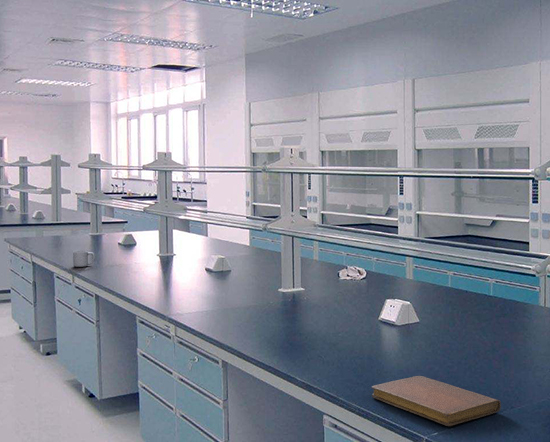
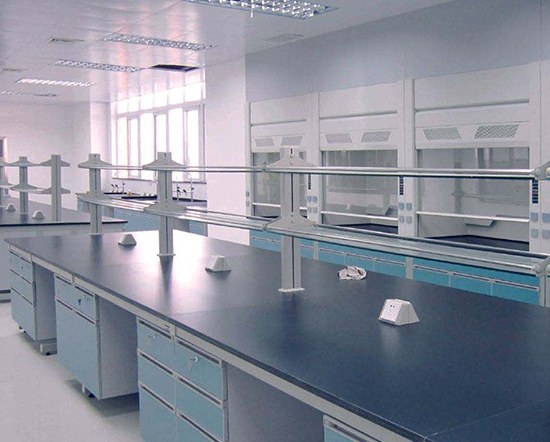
- mug [72,250,96,268]
- notebook [371,375,502,427]
